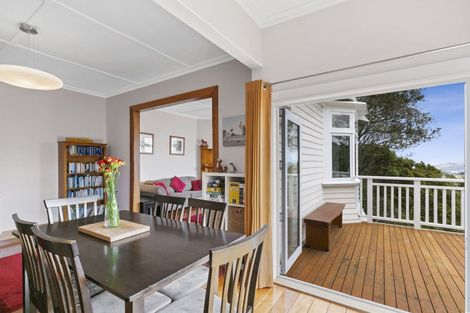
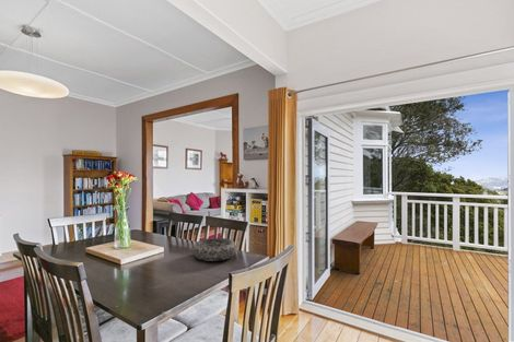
+ decorative bowl [191,237,237,262]
